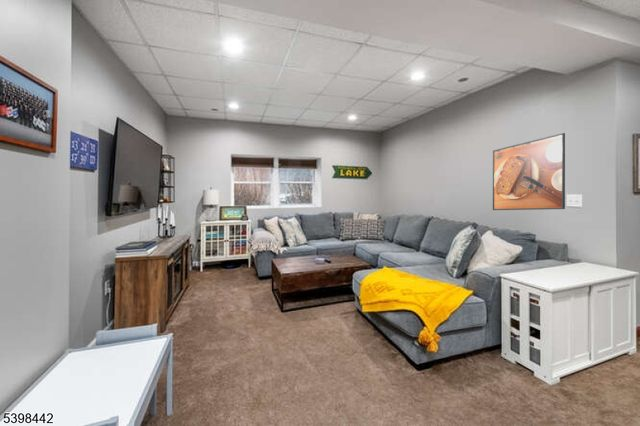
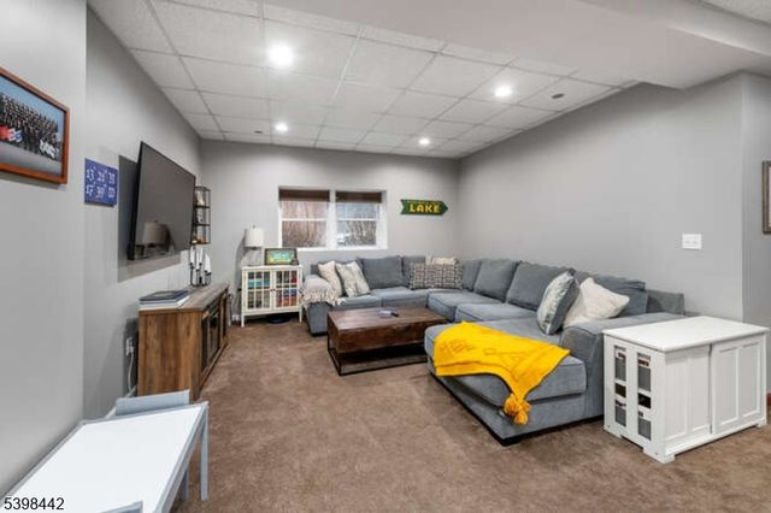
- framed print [492,132,566,211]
